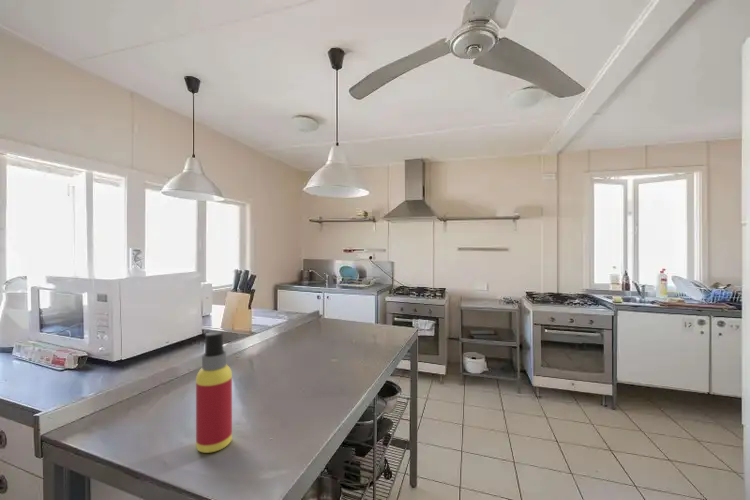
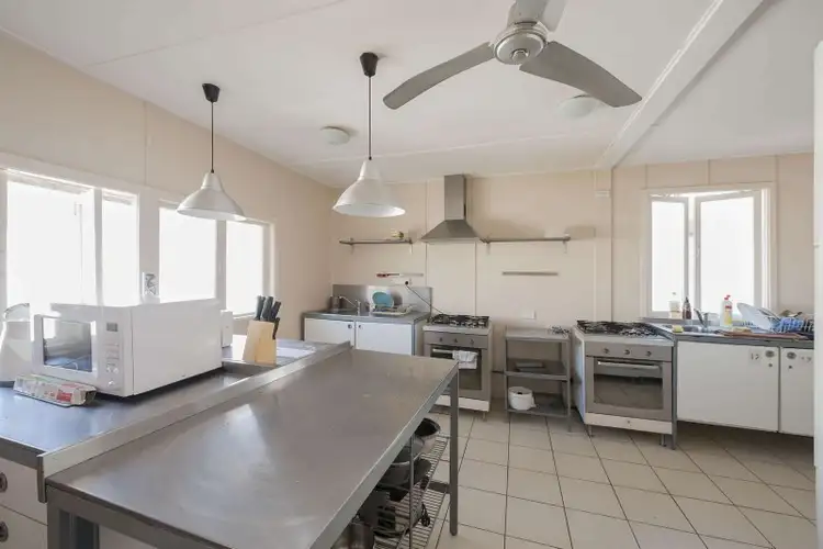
- spray bottle [195,330,233,454]
